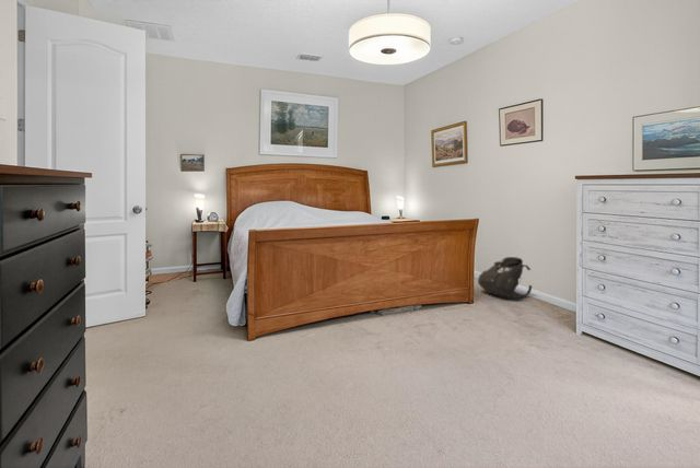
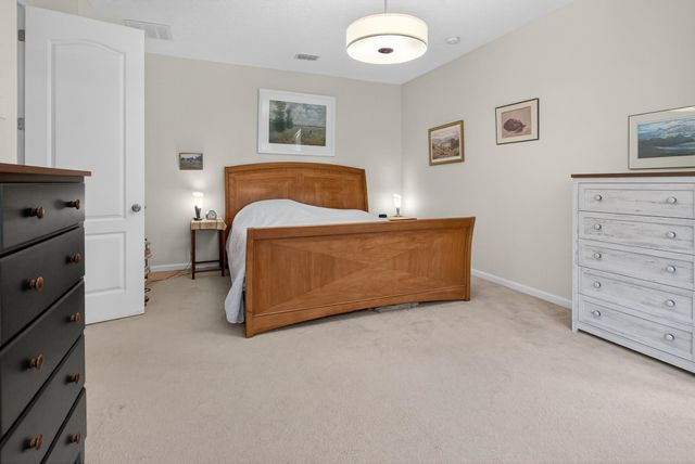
- backpack [477,256,533,299]
